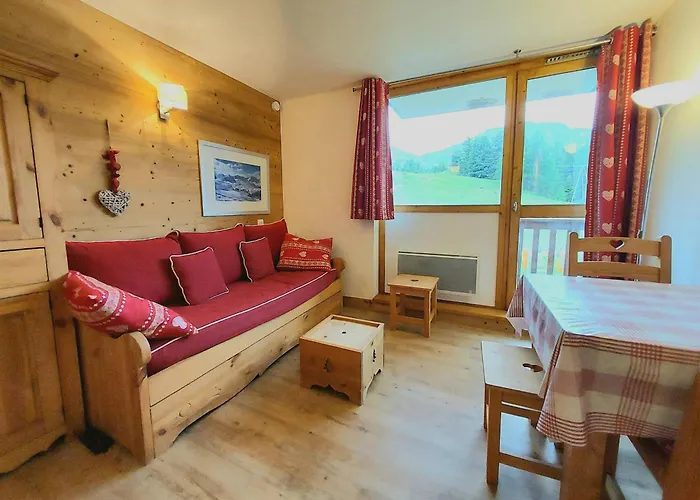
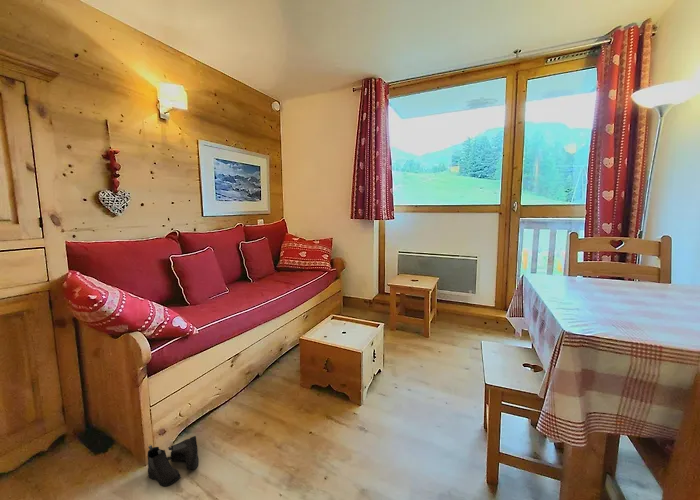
+ boots [147,435,200,488]
